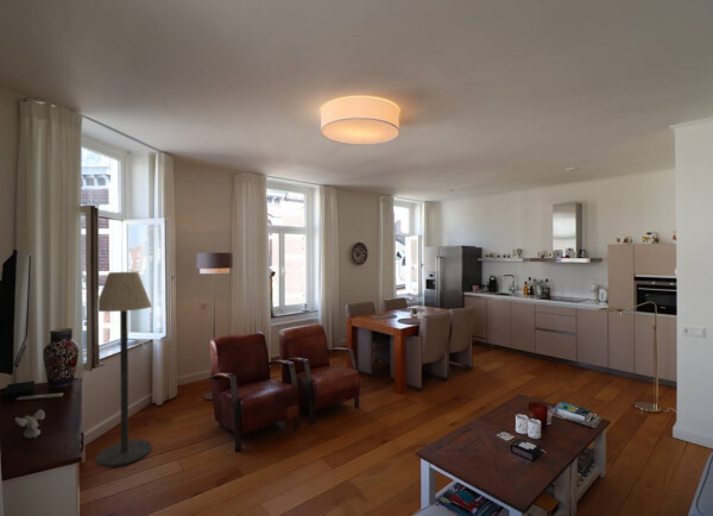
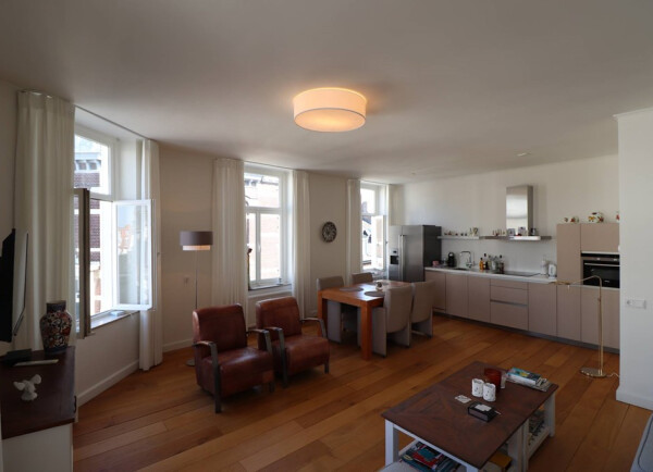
- floor lamp [95,271,153,468]
